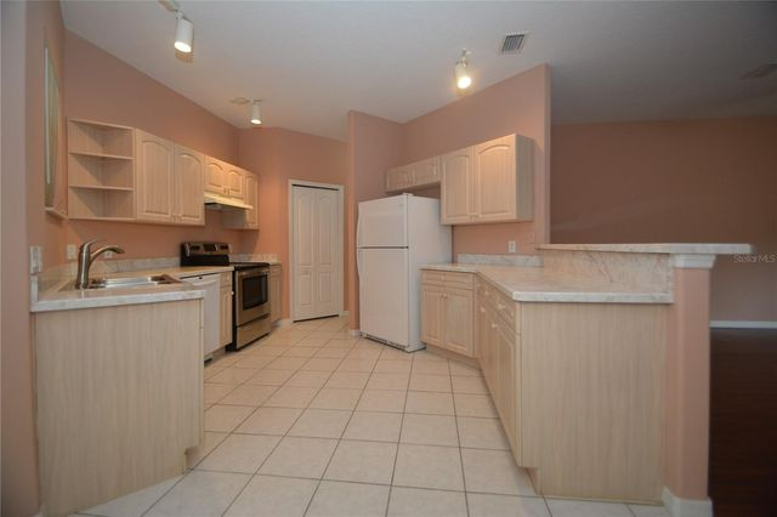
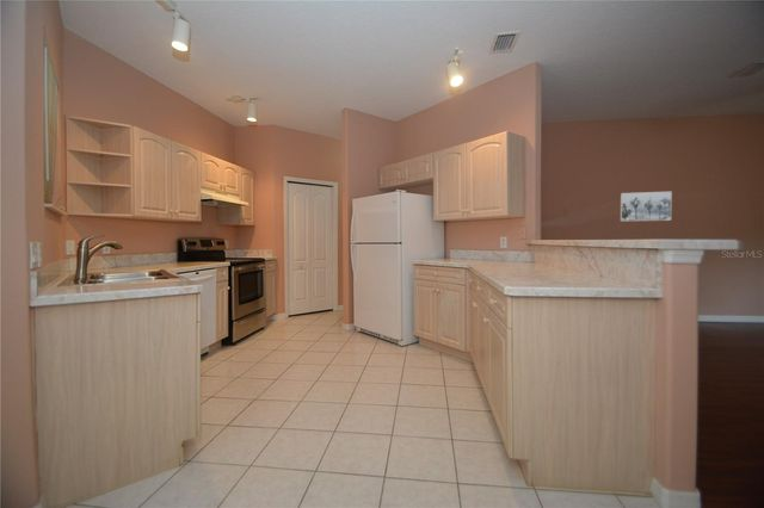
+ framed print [620,191,673,223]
